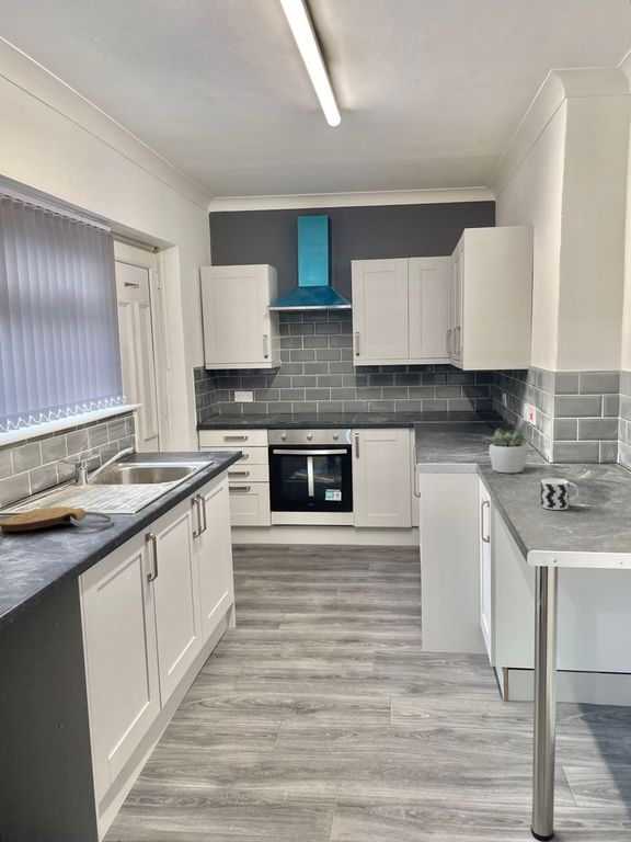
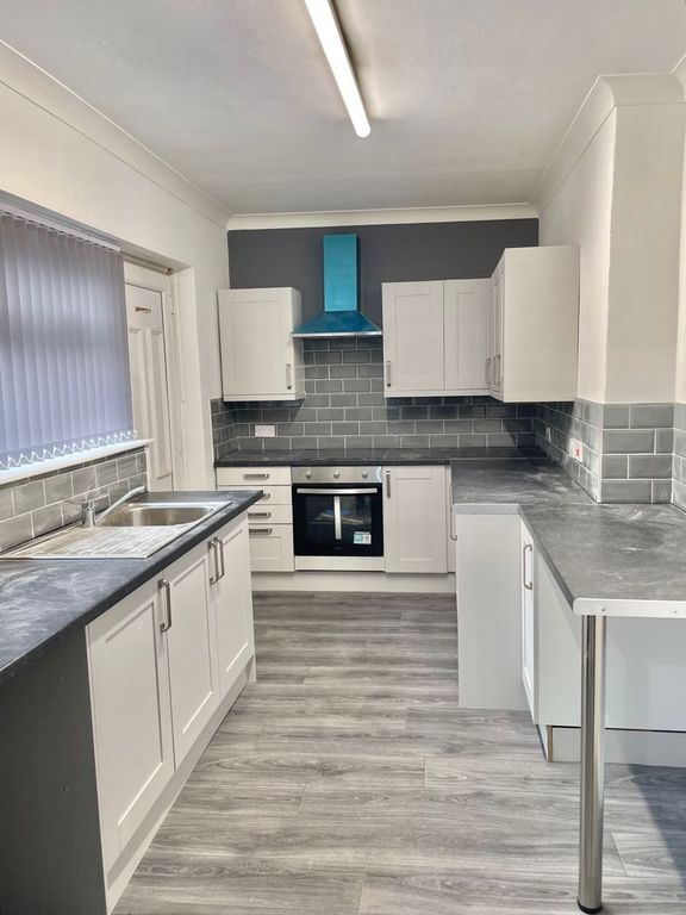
- cup [540,477,580,511]
- succulent plant [487,428,528,474]
- key chain [0,505,115,532]
